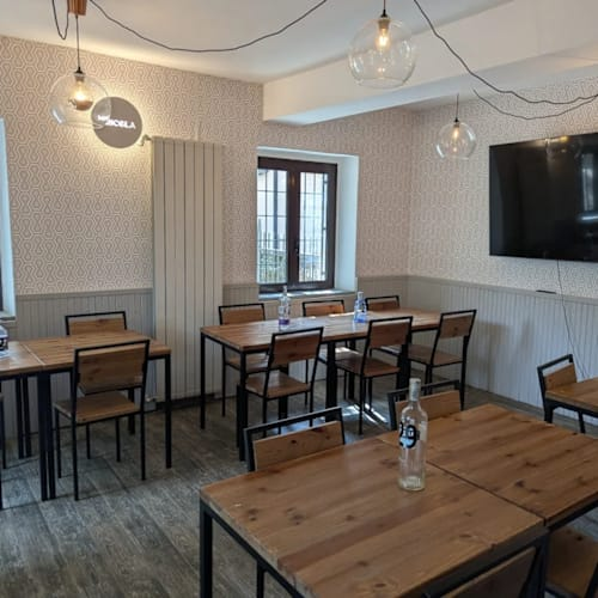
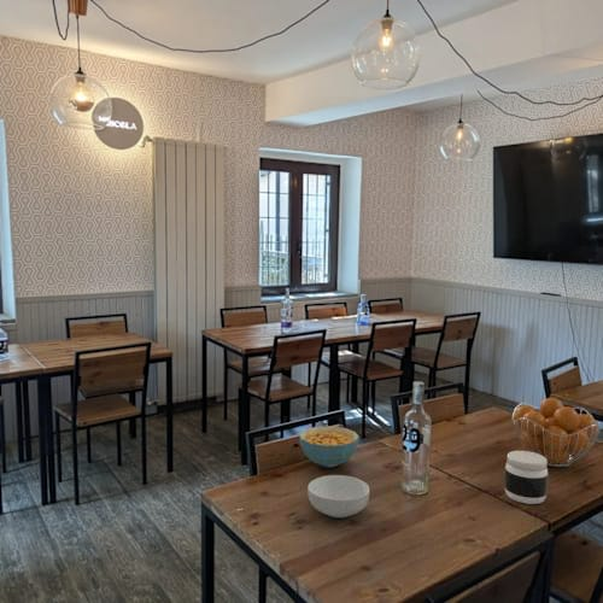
+ cereal bowl [298,425,361,469]
+ jar [503,450,549,505]
+ cereal bowl [306,474,370,519]
+ fruit basket [511,397,602,468]
